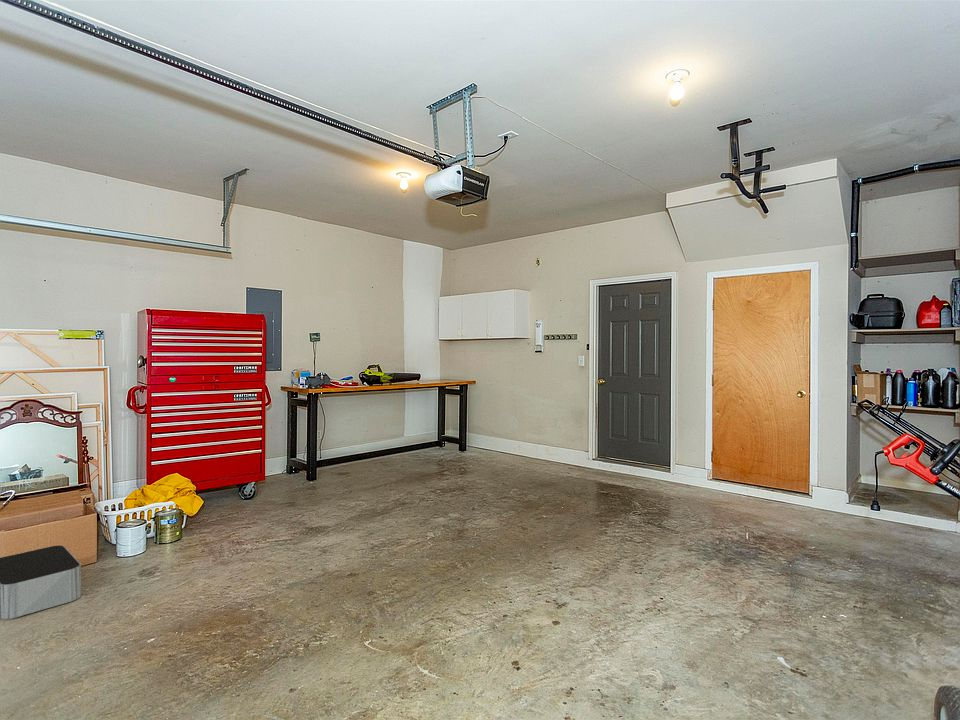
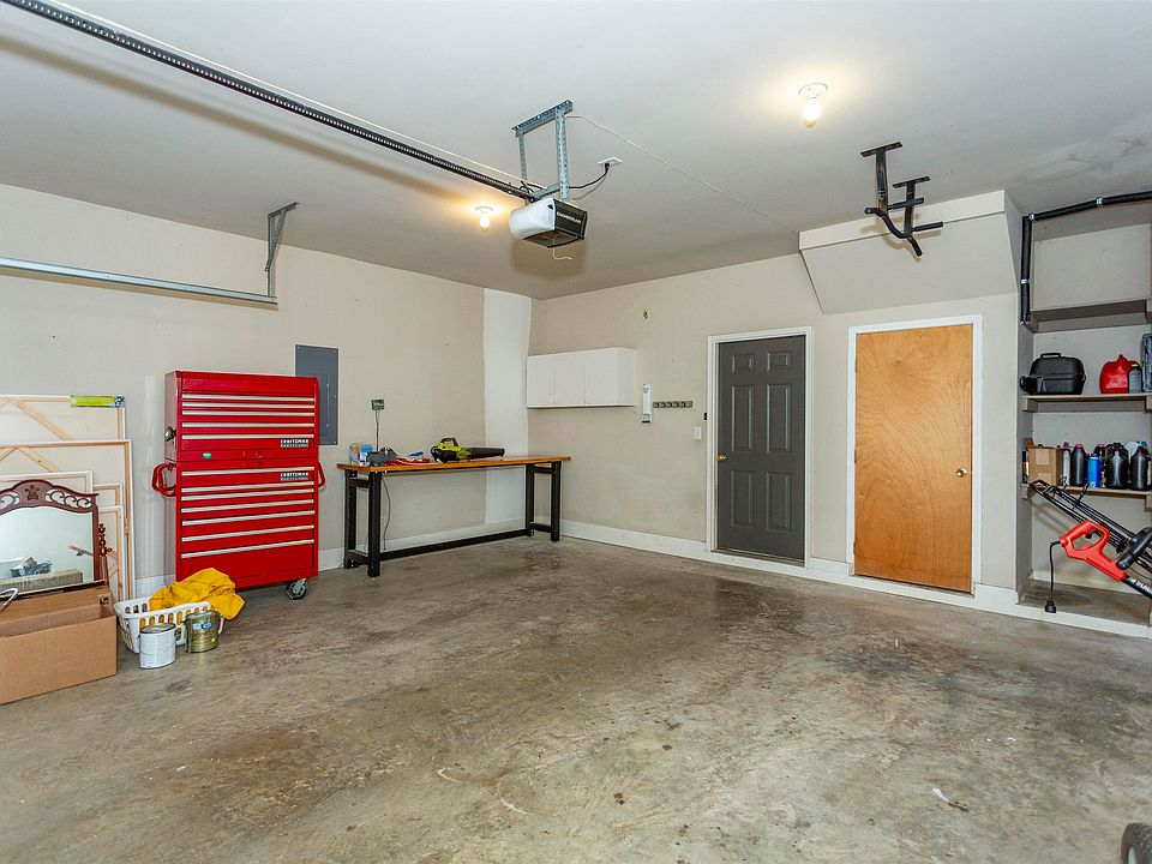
- storage bin [0,545,82,620]
